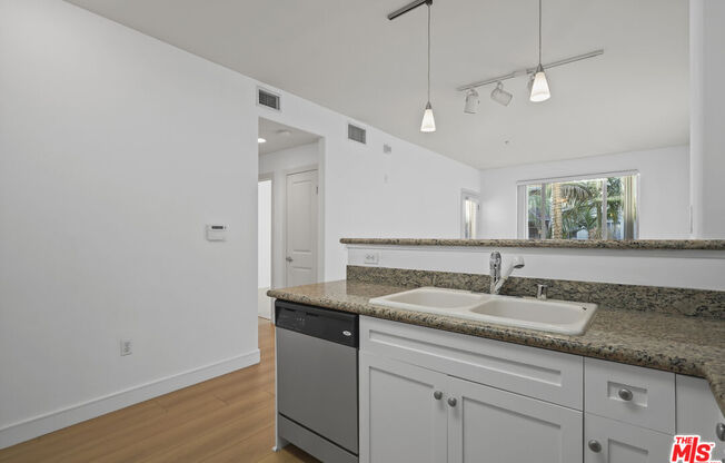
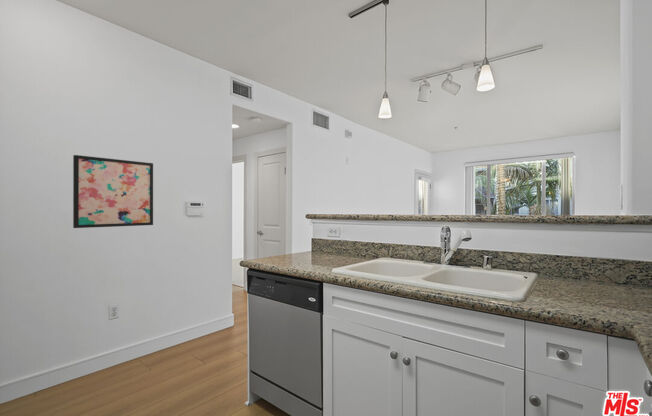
+ wall art [72,154,154,229]
